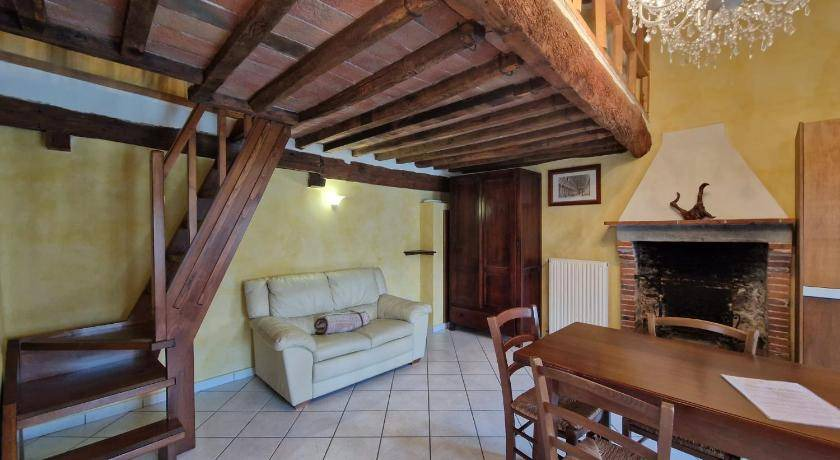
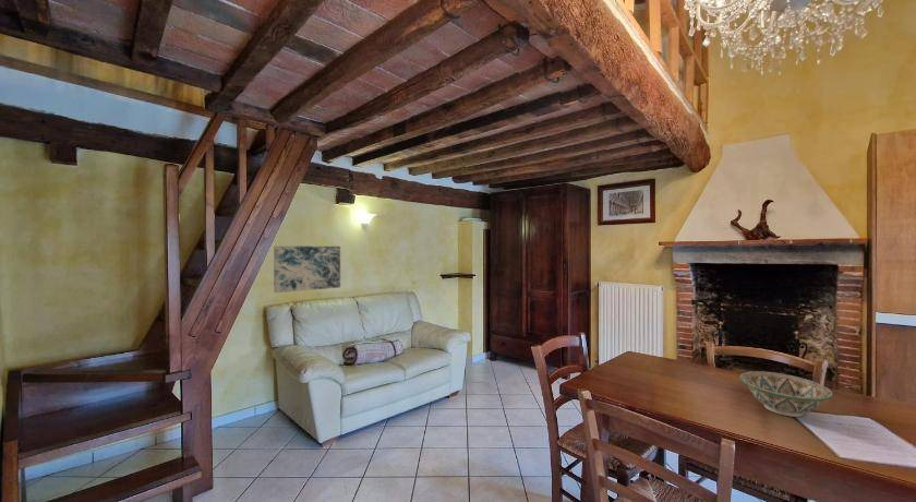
+ decorative bowl [738,370,834,418]
+ wall art [273,244,341,294]
